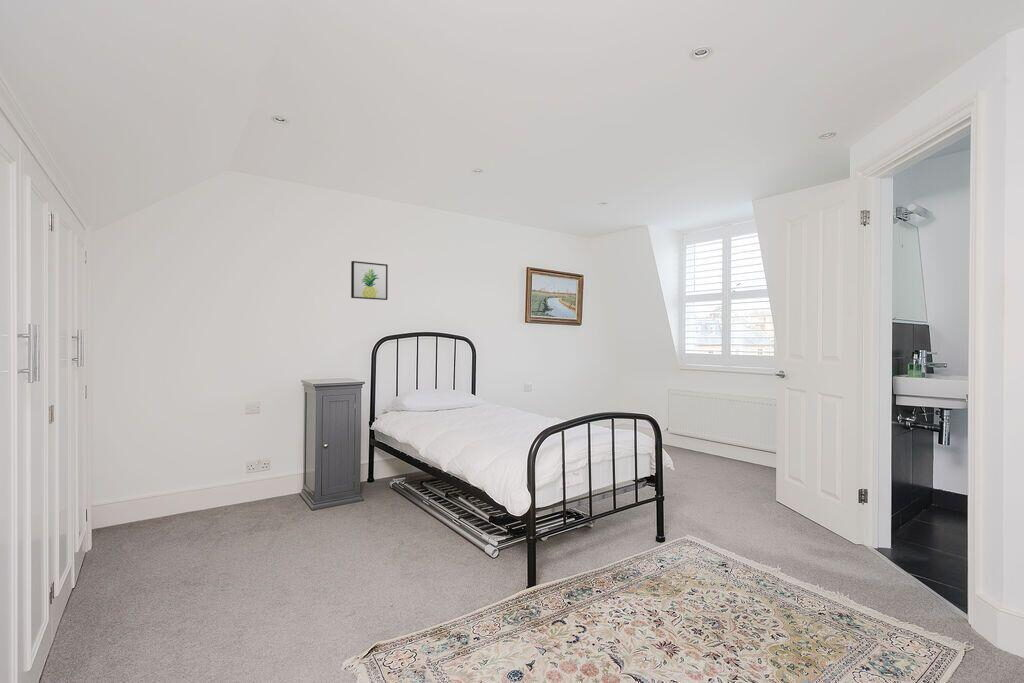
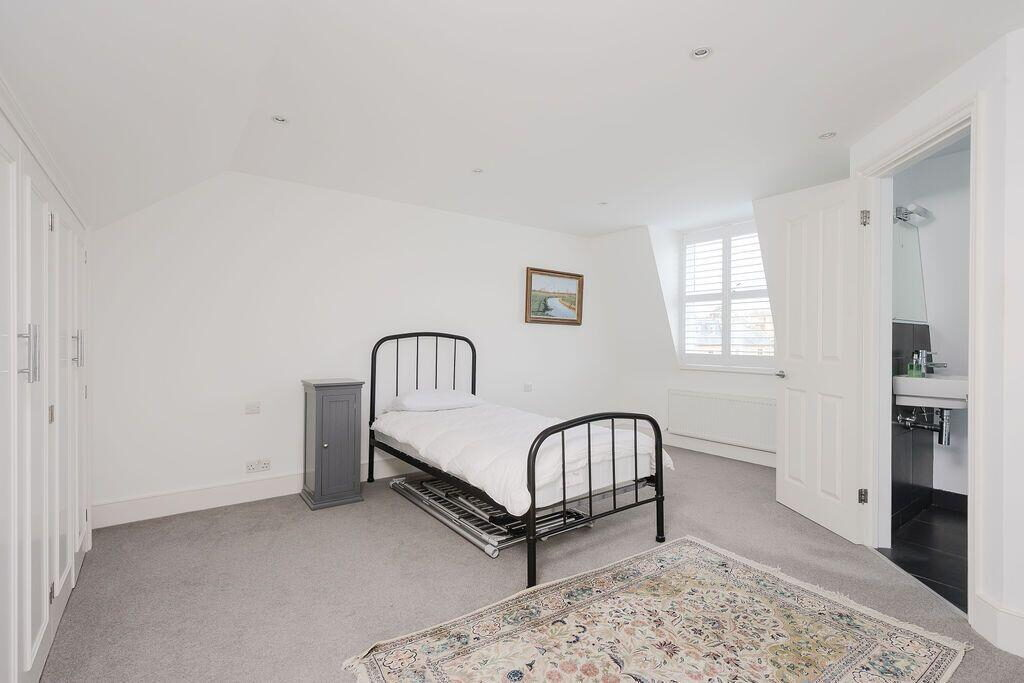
- wall art [350,260,389,301]
